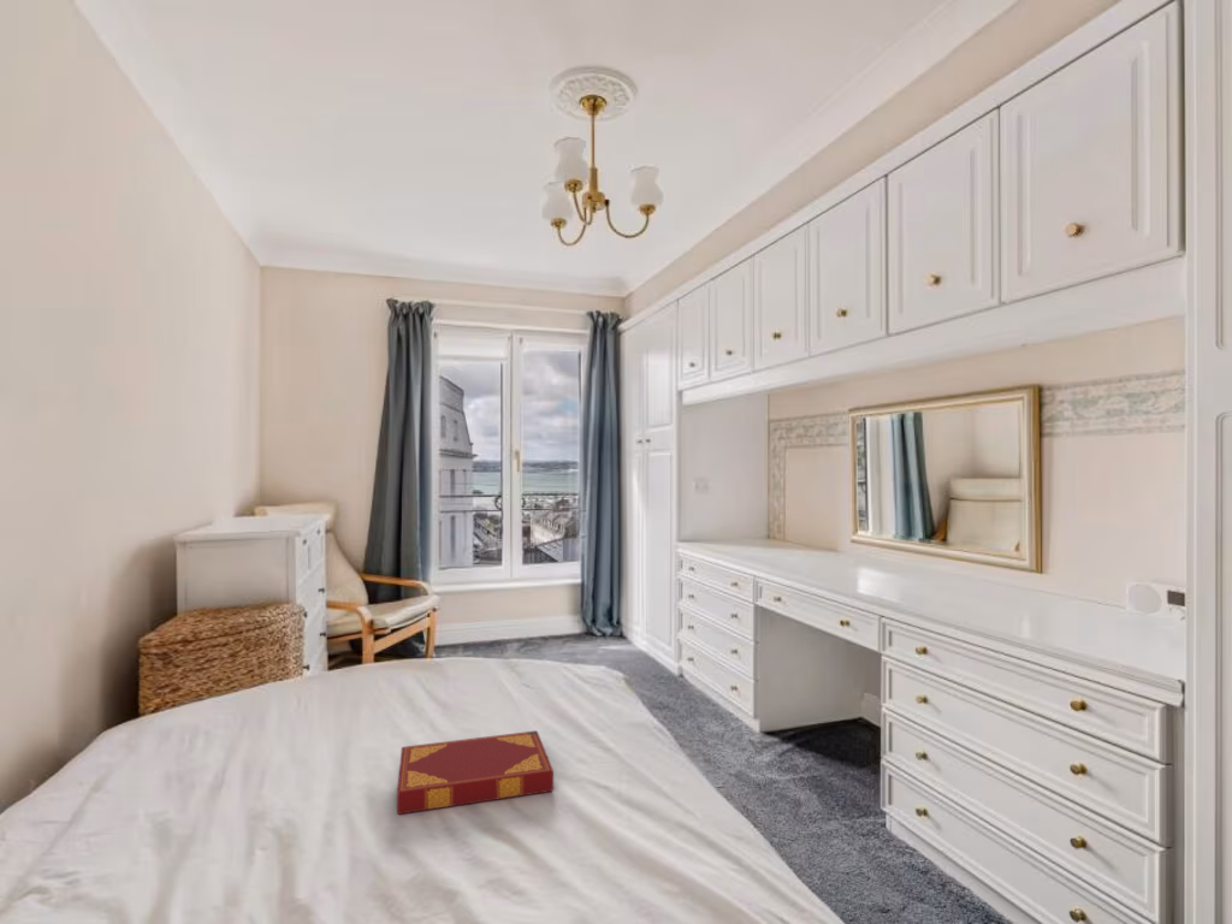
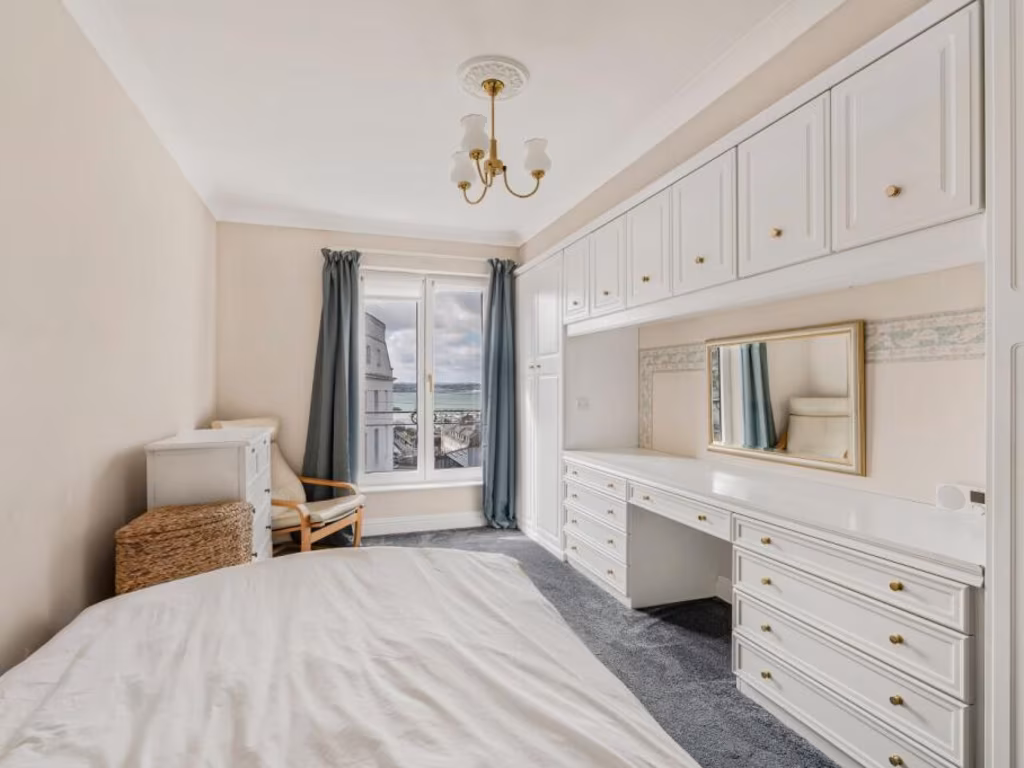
- hardback book [396,729,555,816]
